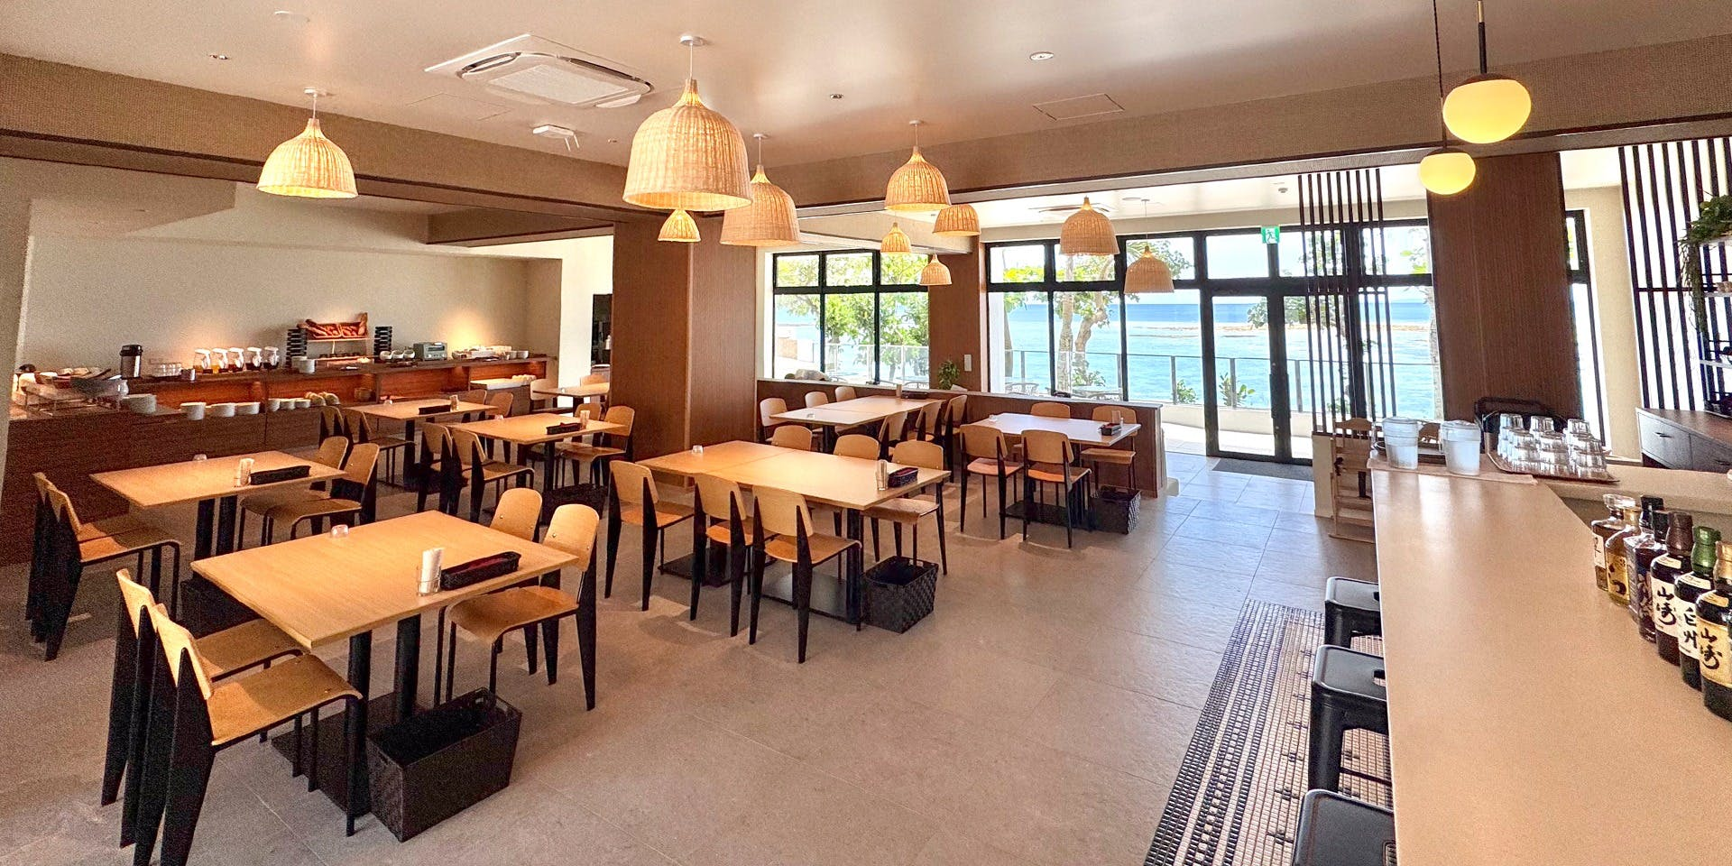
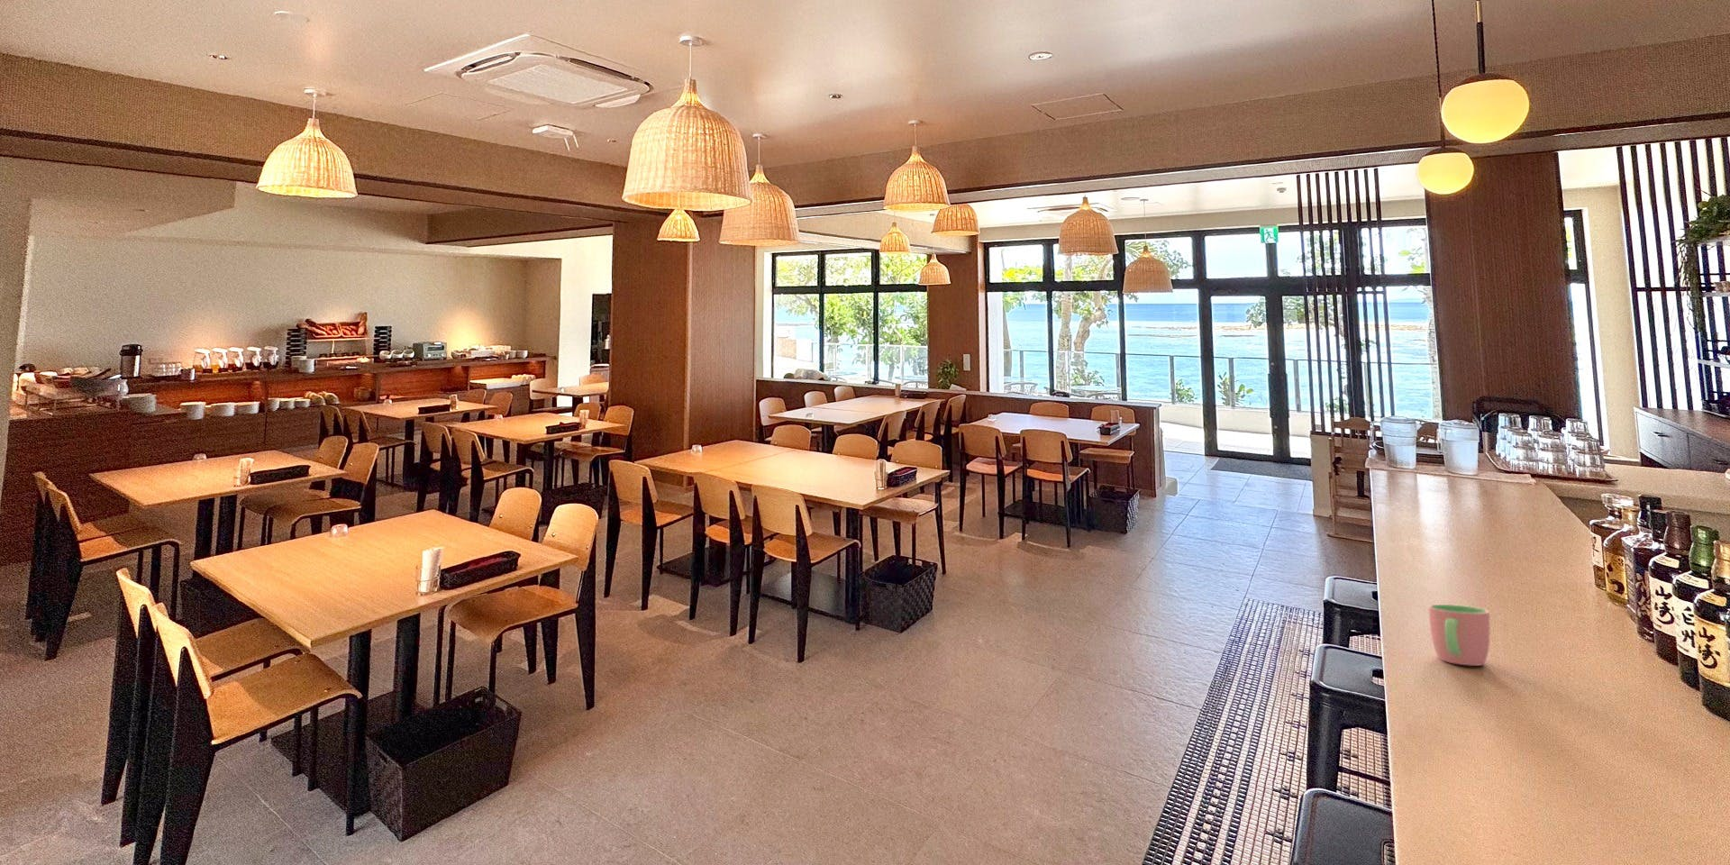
+ cup [1428,604,1491,666]
